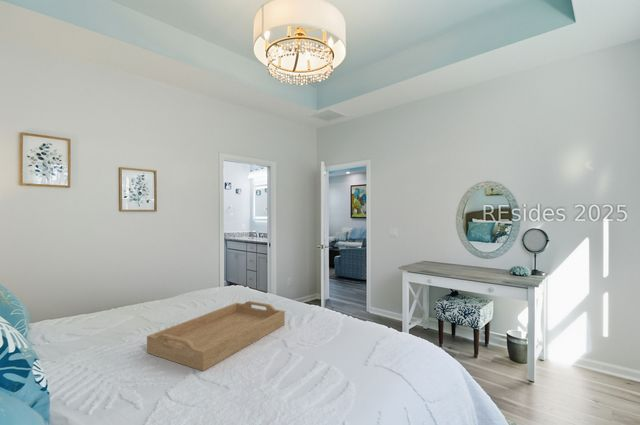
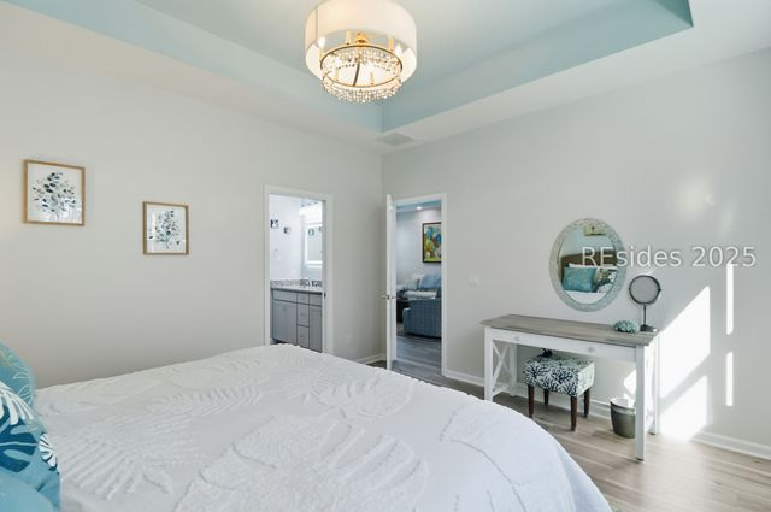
- serving tray [146,300,286,372]
